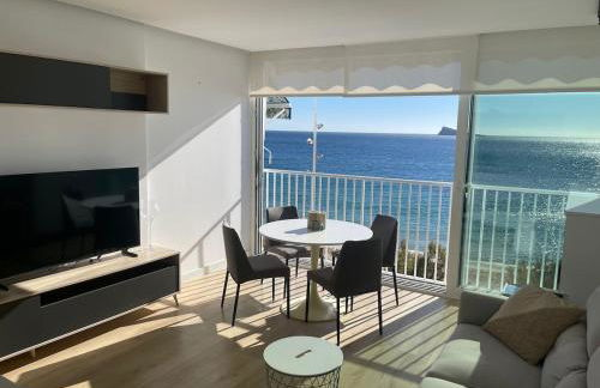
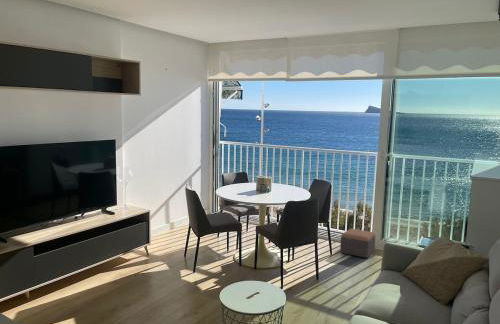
+ footstool [339,228,376,259]
